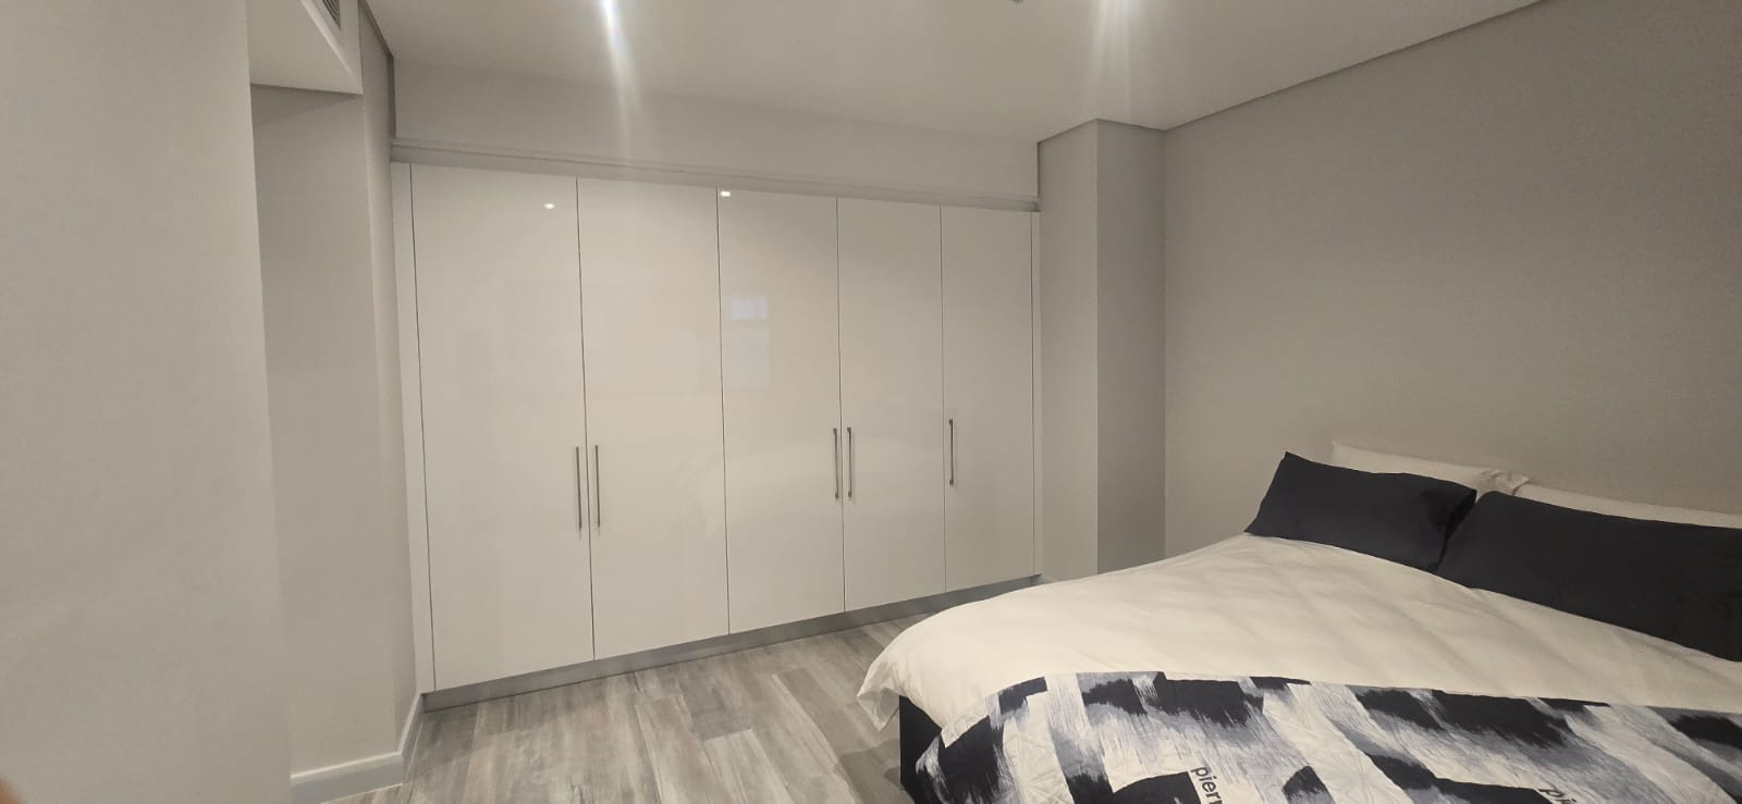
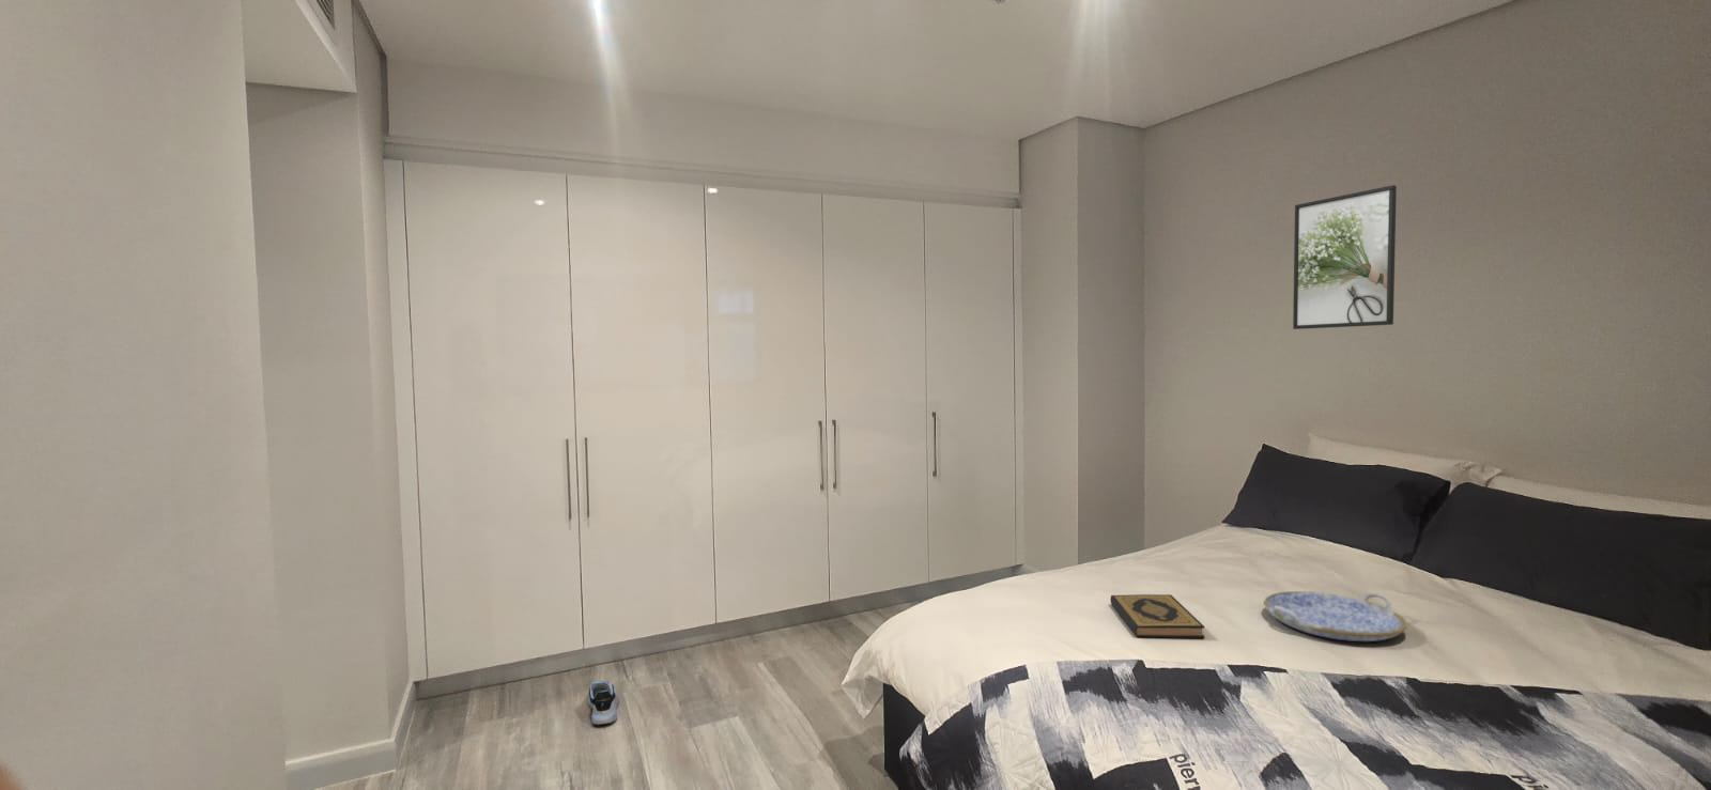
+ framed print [1292,184,1398,331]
+ serving tray [1263,590,1409,643]
+ hardback book [1109,594,1206,639]
+ shoe [587,680,620,726]
